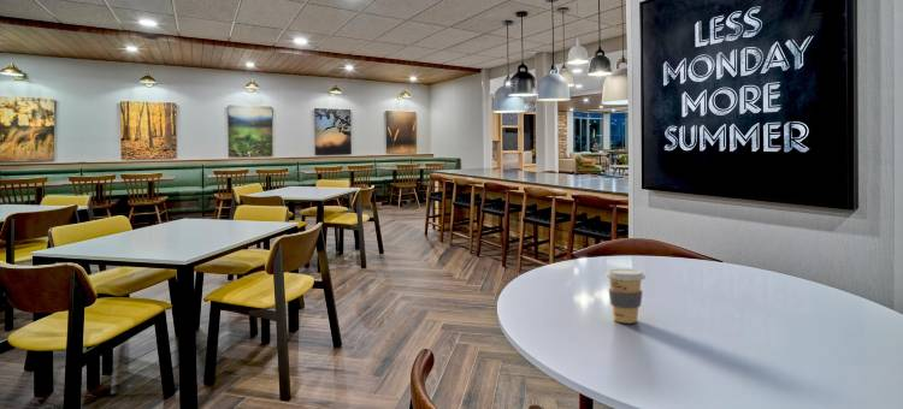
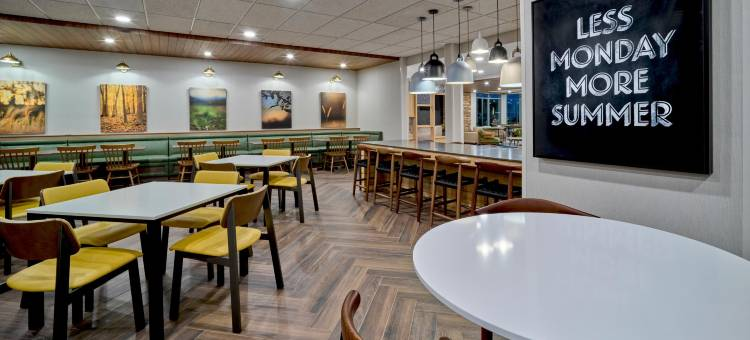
- coffee cup [606,267,647,325]
